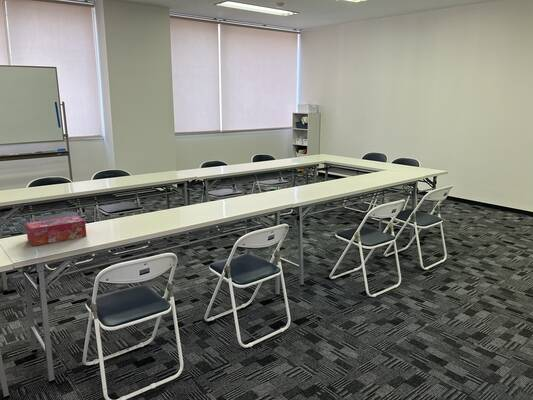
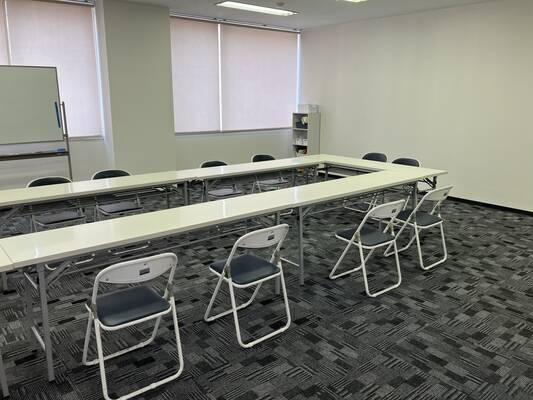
- tissue box [25,215,87,247]
